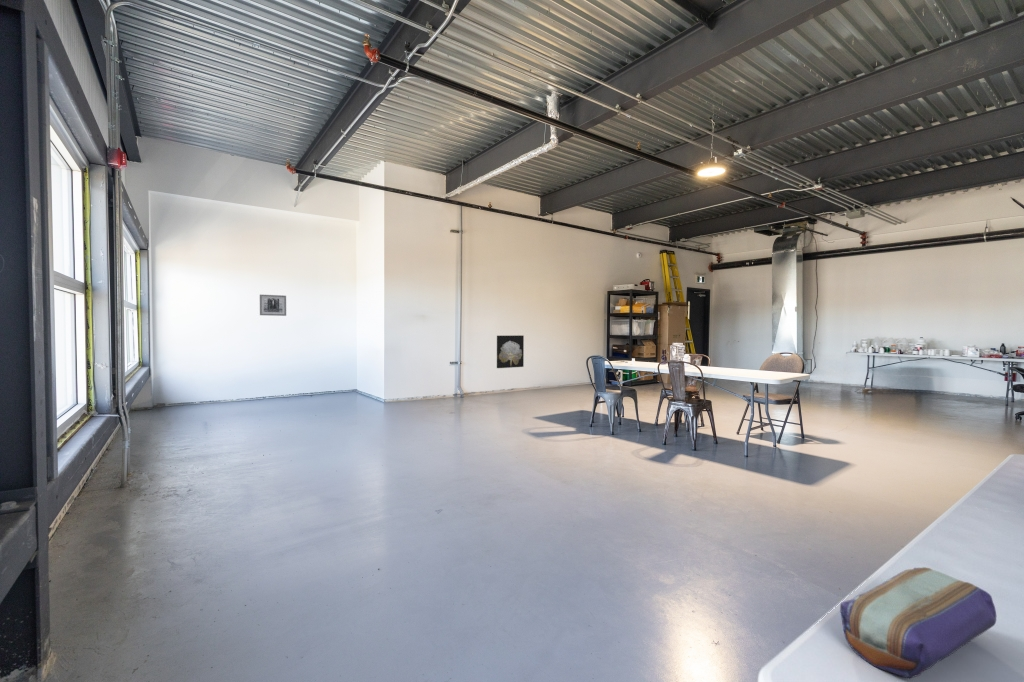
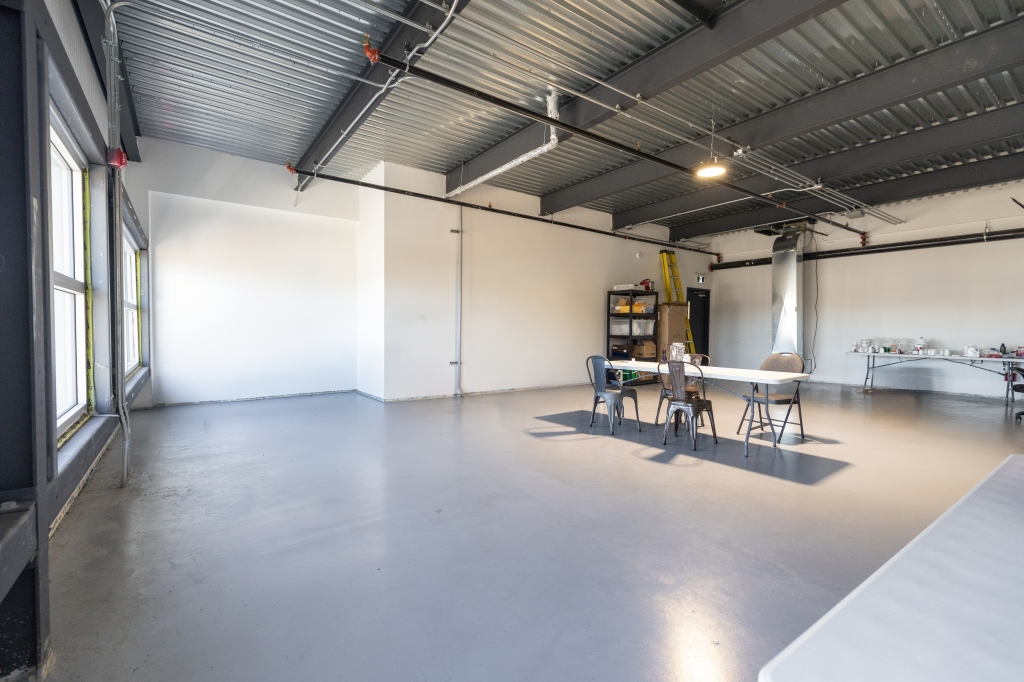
- pencil case [839,566,997,680]
- wall art [259,294,287,317]
- wall art [496,334,525,369]
